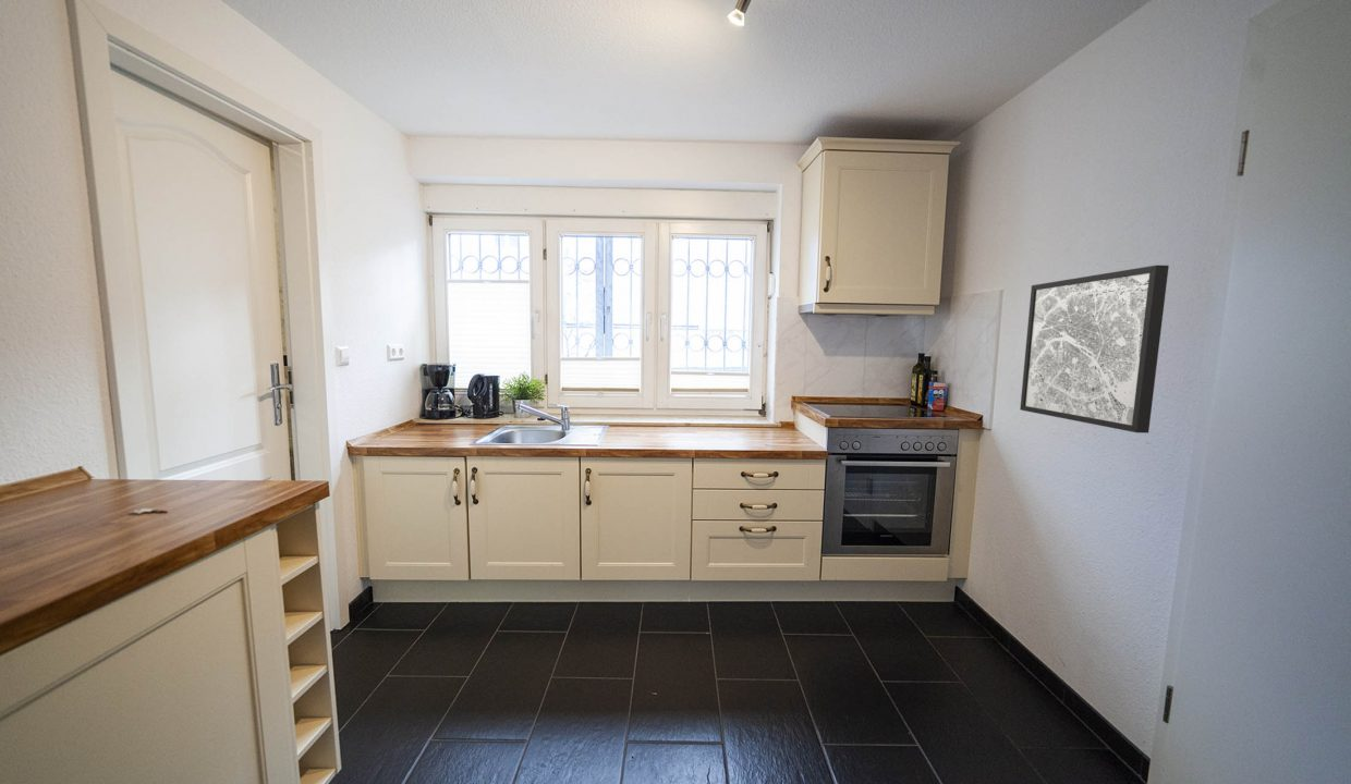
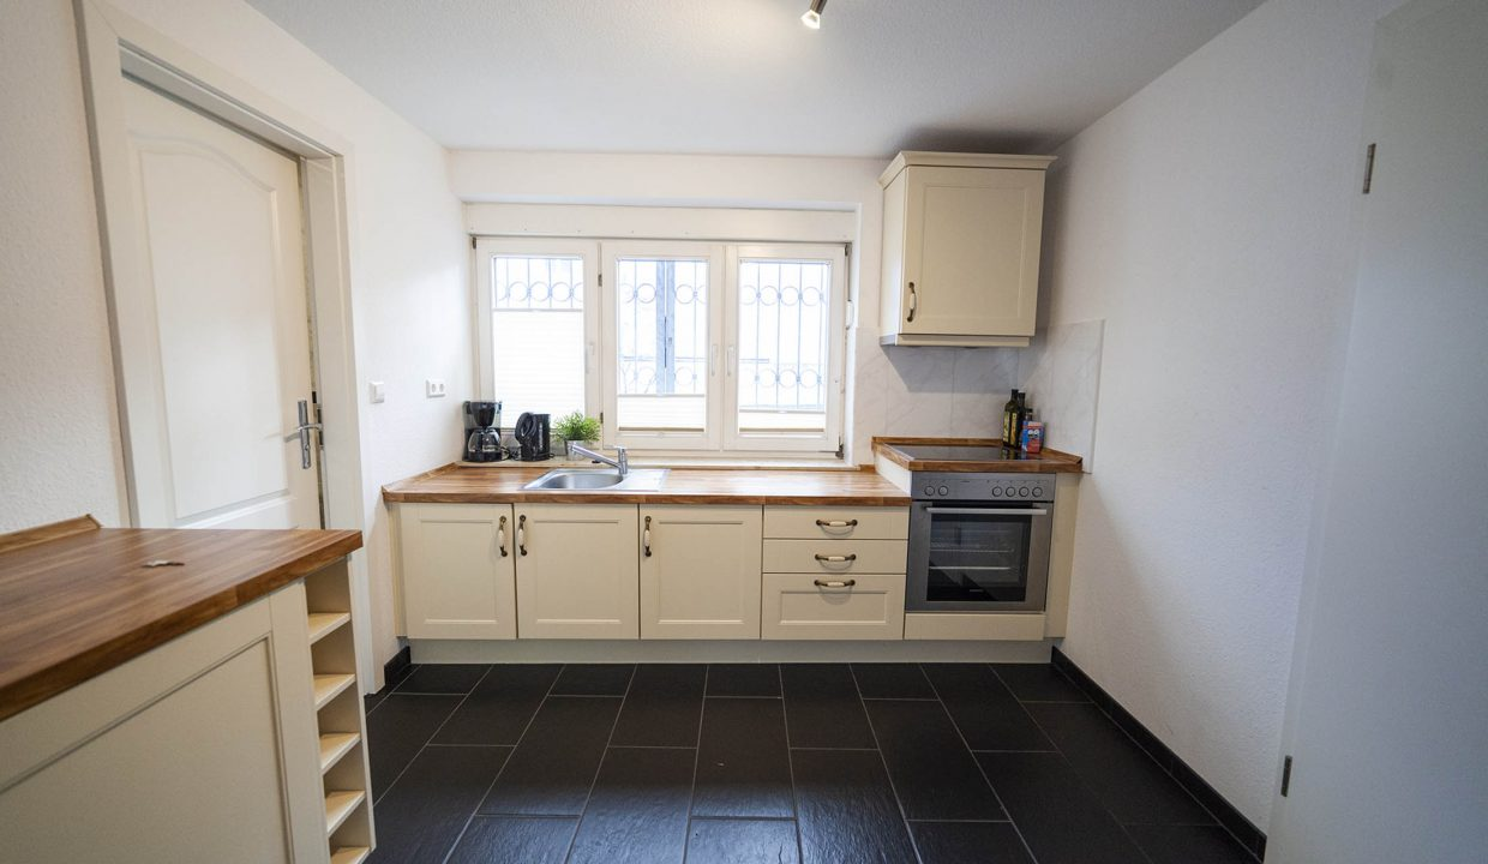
- wall art [1019,265,1170,434]
